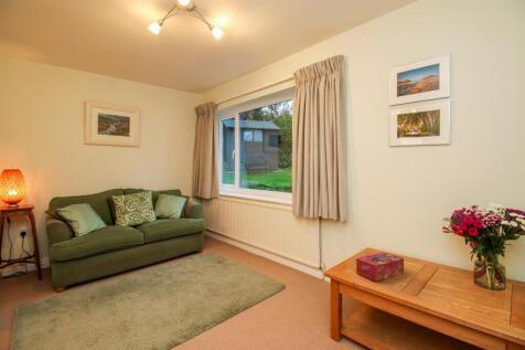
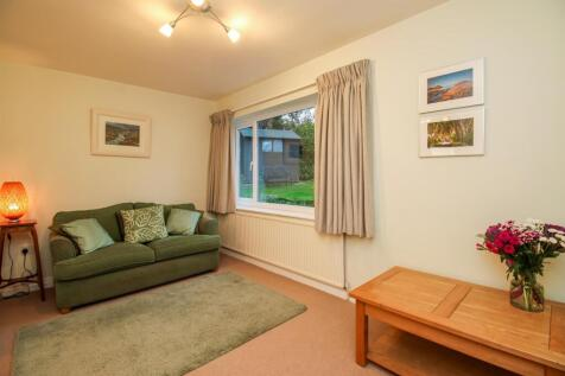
- tissue box [355,251,405,283]
